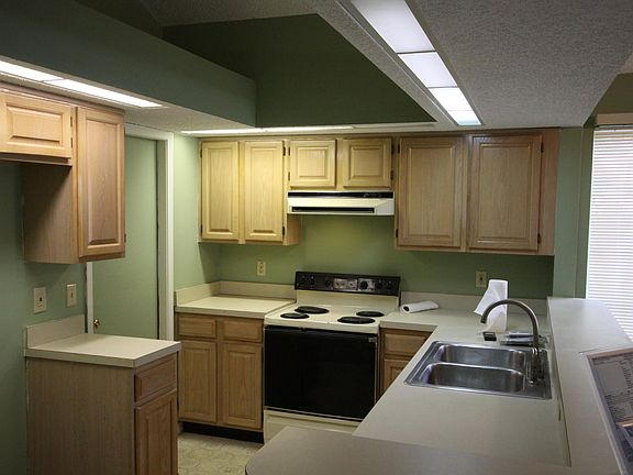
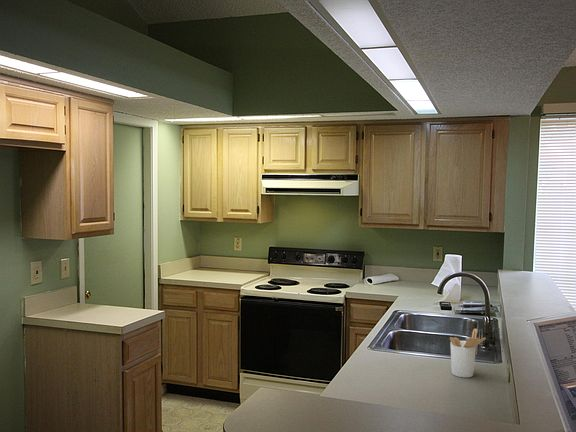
+ utensil holder [449,328,487,379]
